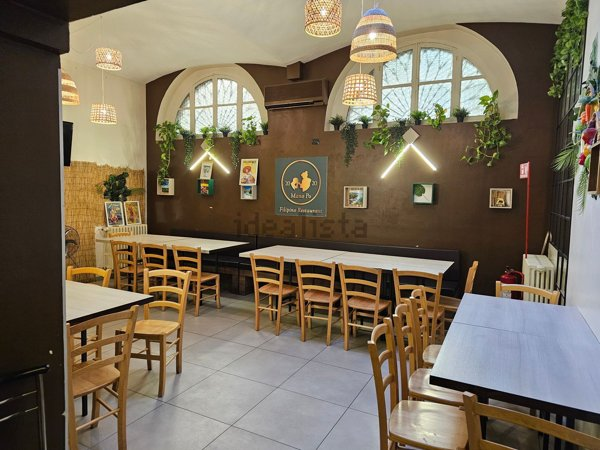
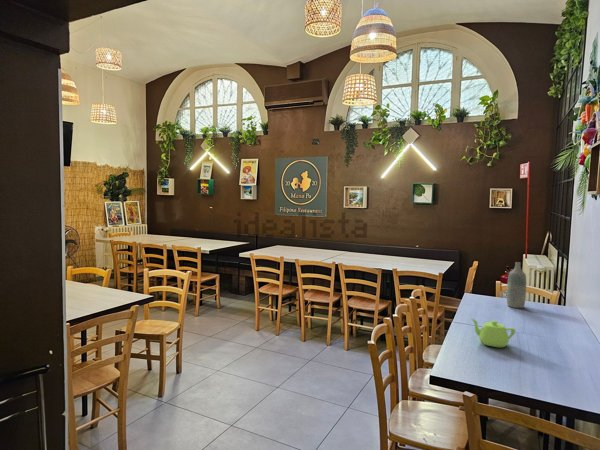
+ teapot [470,317,517,348]
+ bottle [506,261,527,309]
